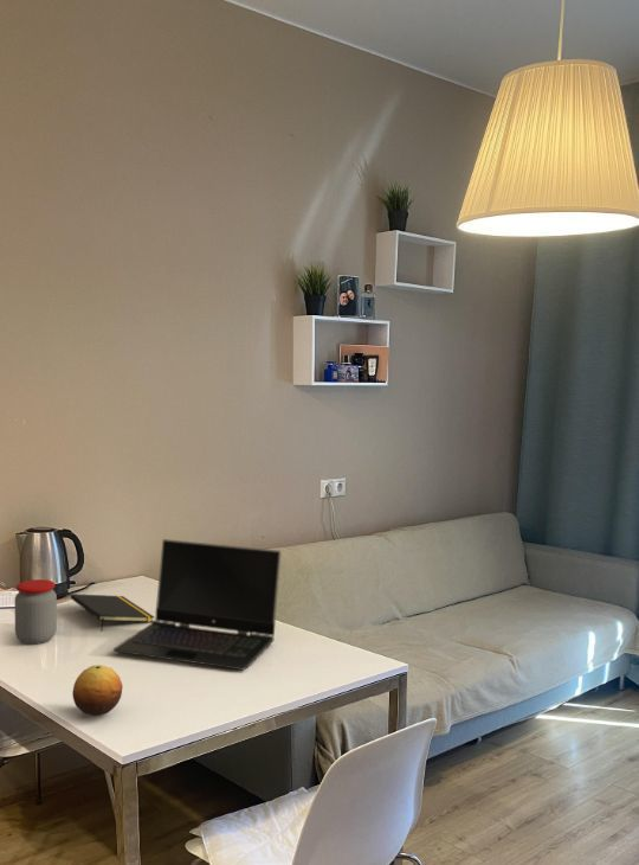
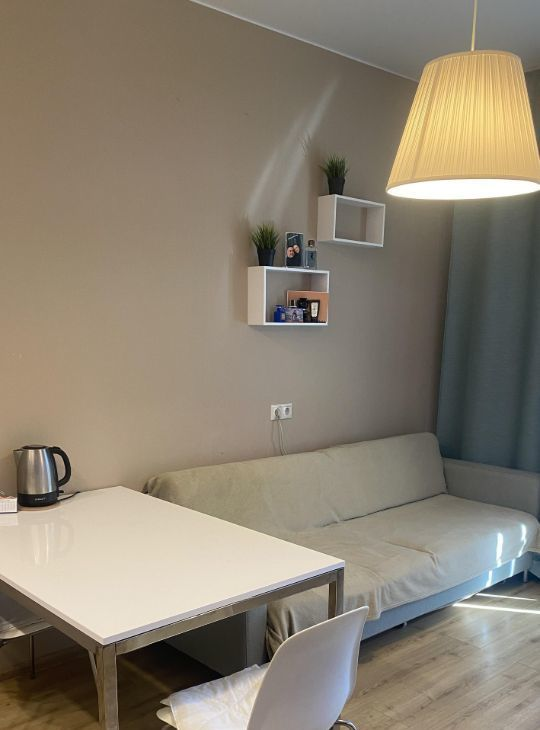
- jar [13,578,58,646]
- notepad [70,592,155,633]
- fruit [71,664,124,717]
- laptop computer [112,538,282,671]
